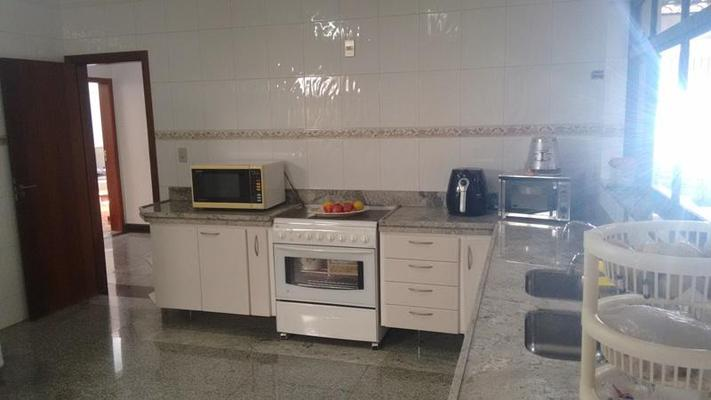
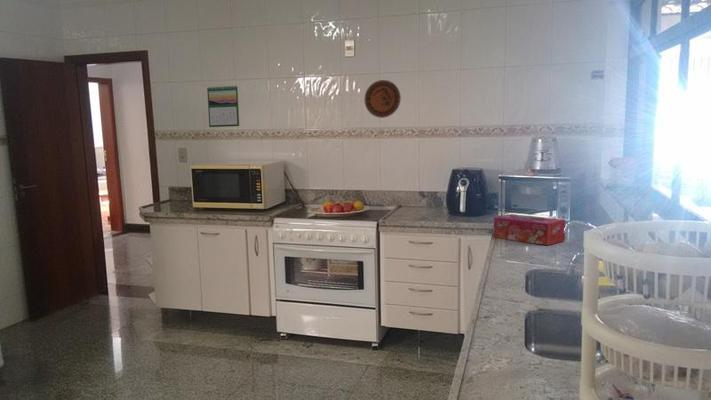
+ decorative plate [364,79,402,119]
+ tissue box [493,213,566,246]
+ calendar [206,84,240,128]
